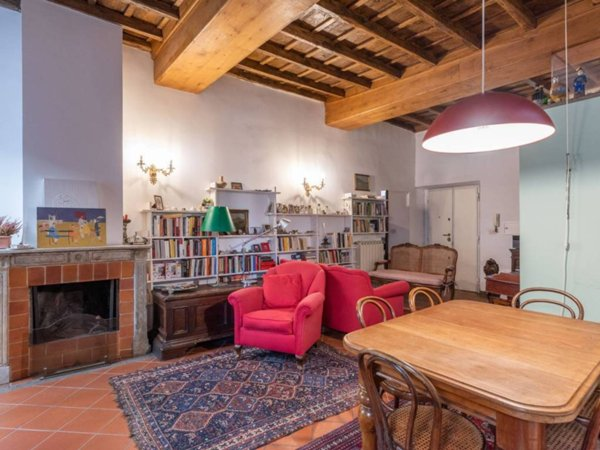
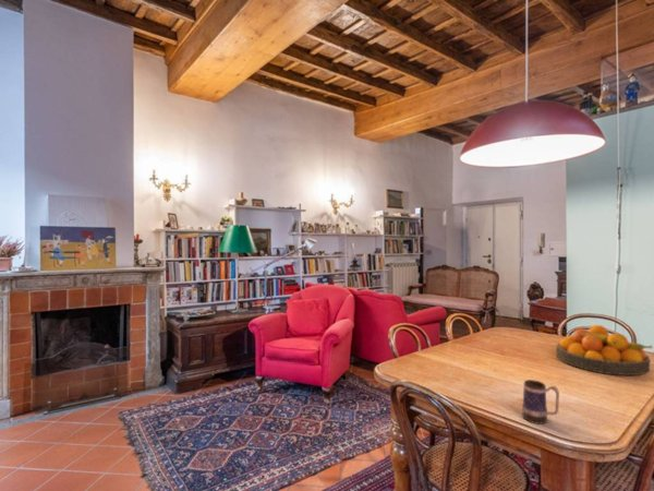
+ fruit bowl [555,324,654,376]
+ mug [521,379,560,426]
